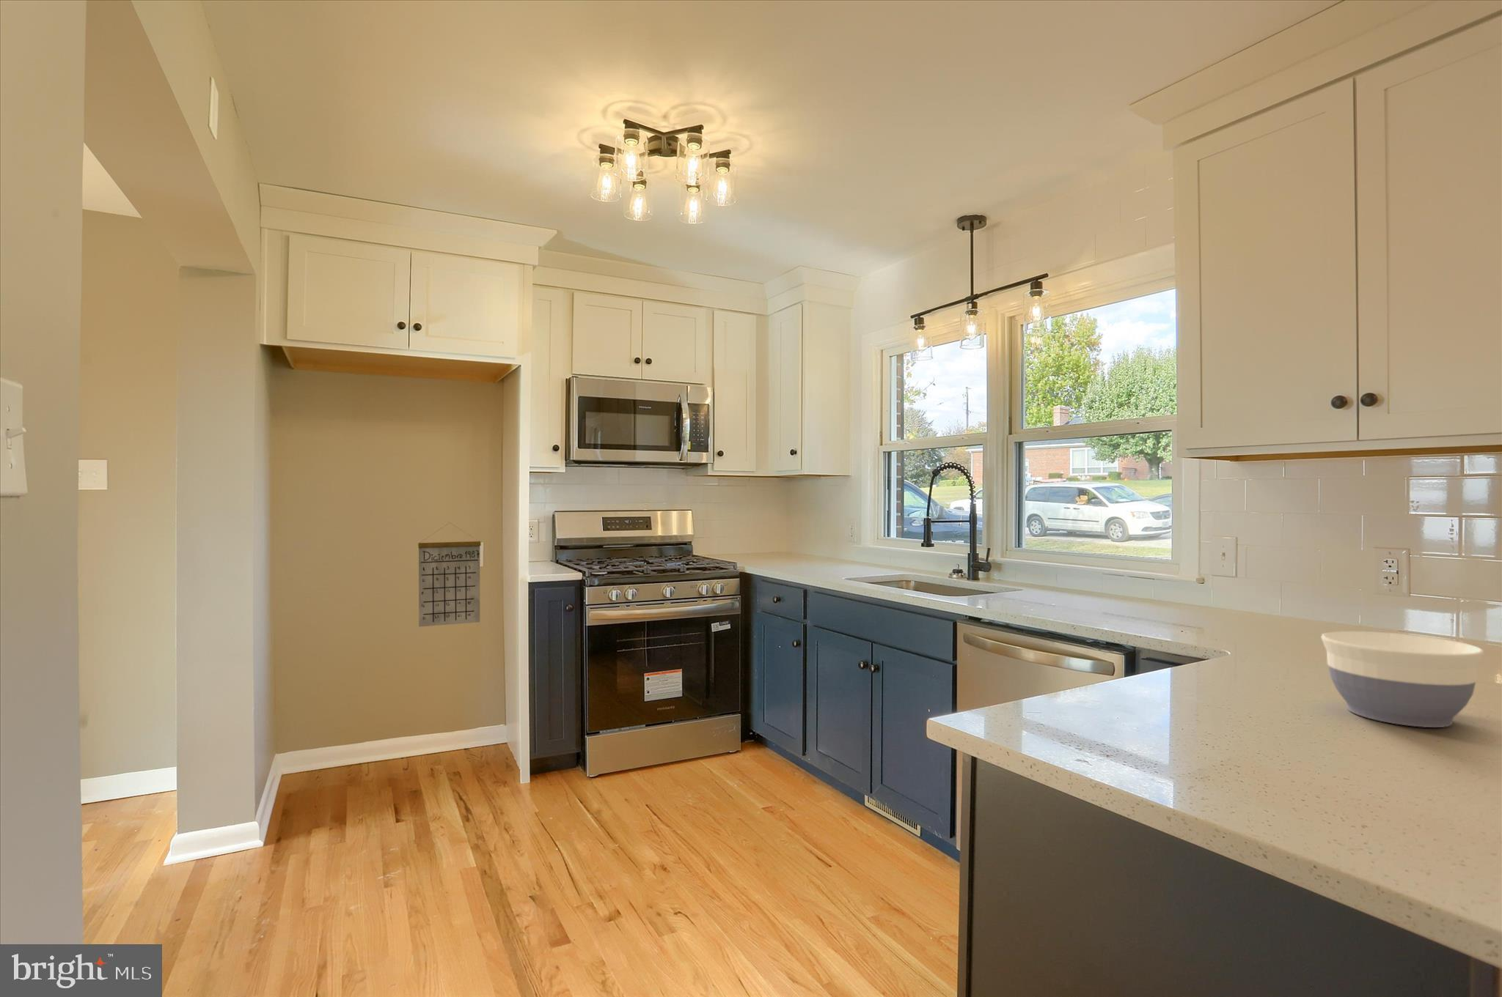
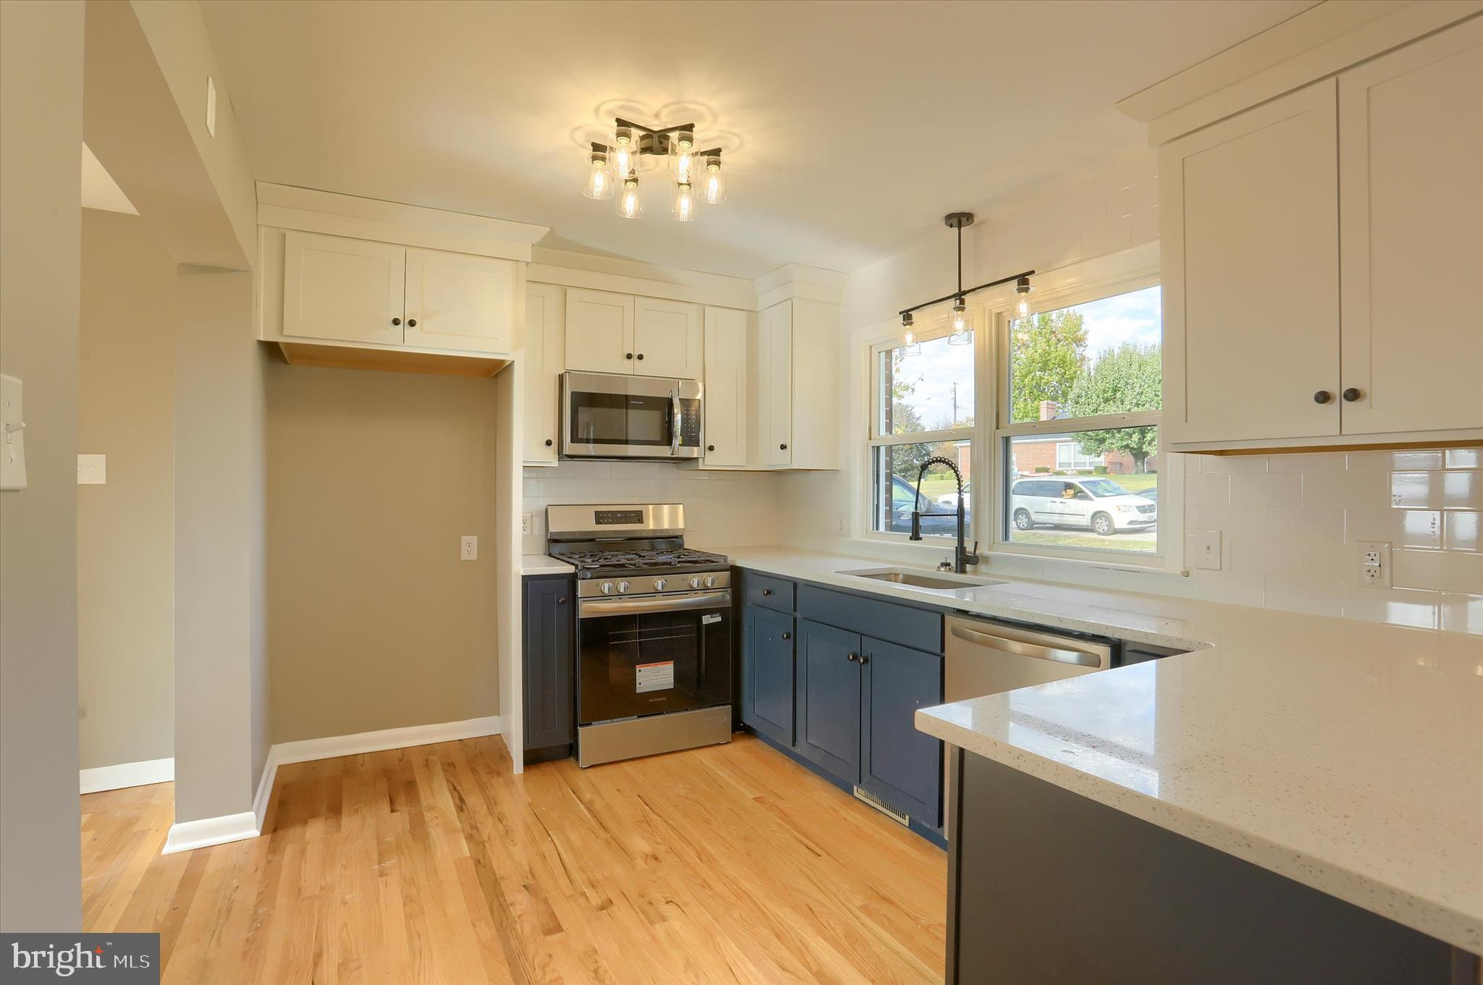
- bowl [1321,630,1484,728]
- calendar [418,522,482,628]
